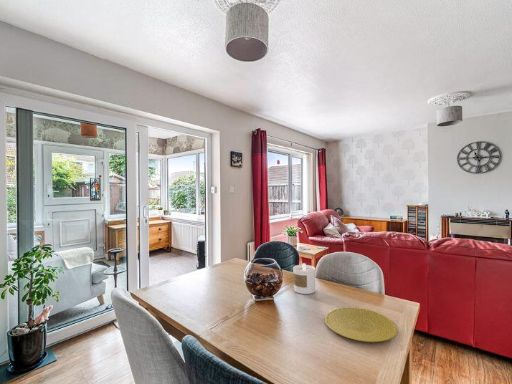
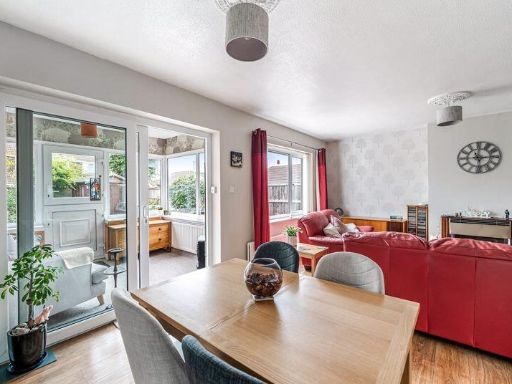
- candle [292,262,316,295]
- plate [324,307,398,343]
